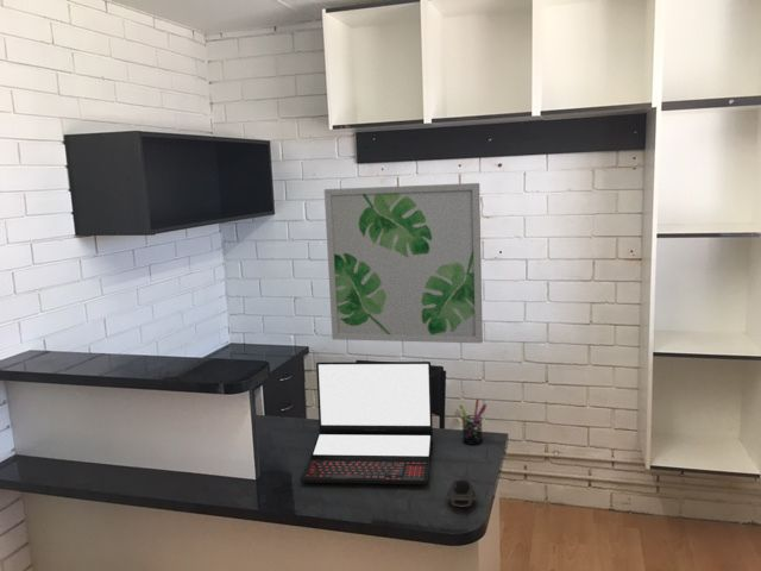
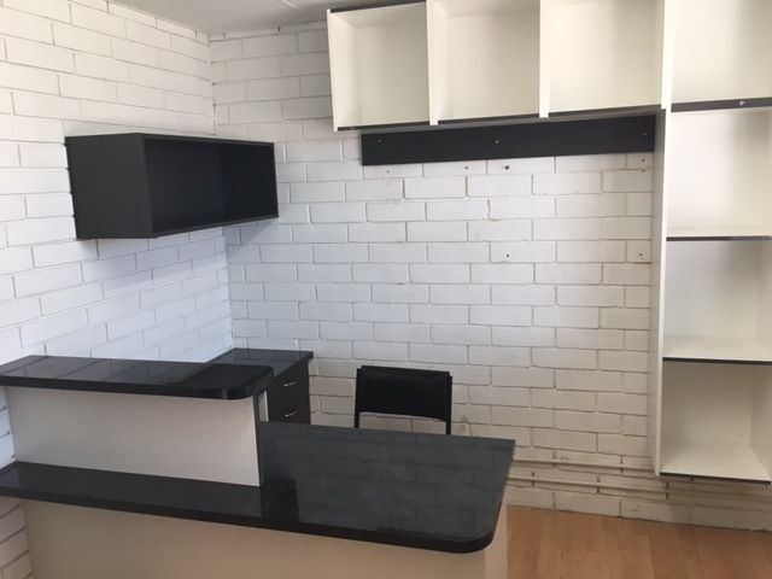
- laptop [300,360,434,485]
- computer mouse [445,478,478,507]
- pen holder [458,397,488,446]
- wall art [323,182,484,345]
